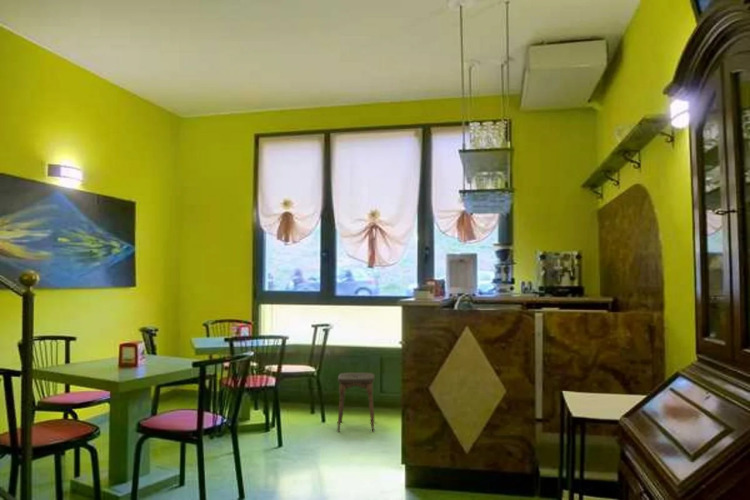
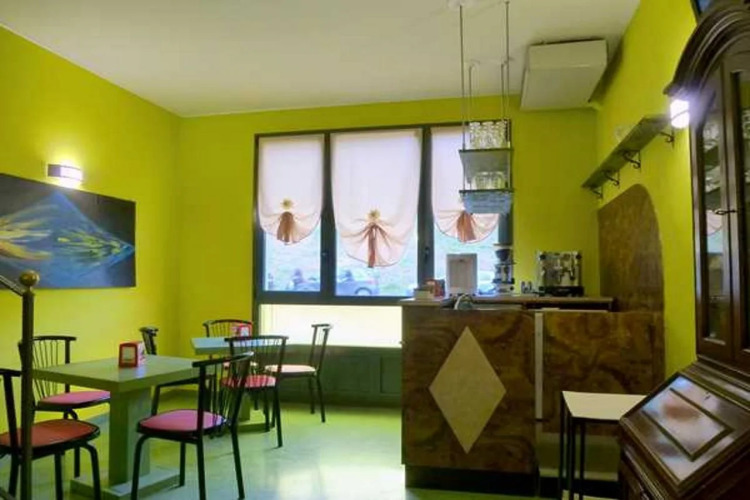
- stool [336,372,375,433]
